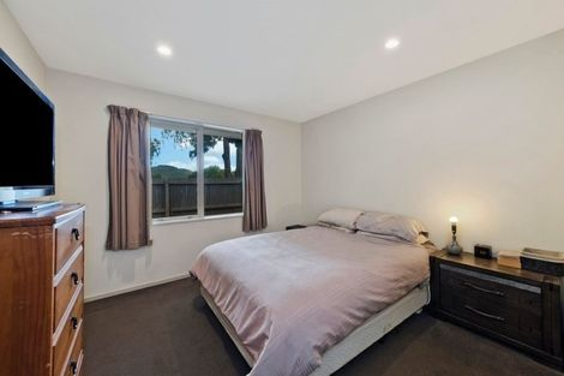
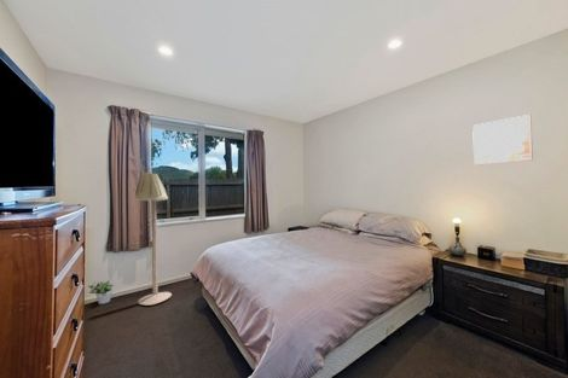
+ potted plant [87,279,115,306]
+ wall art [471,114,534,165]
+ floor lamp [134,170,173,307]
